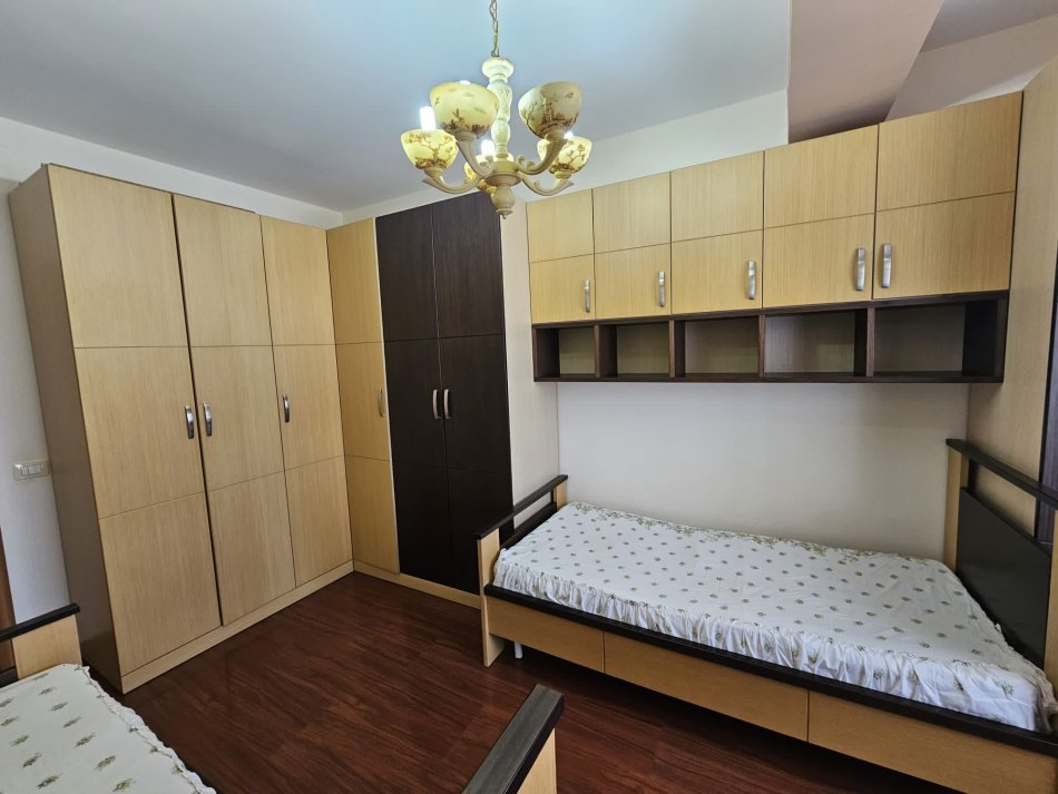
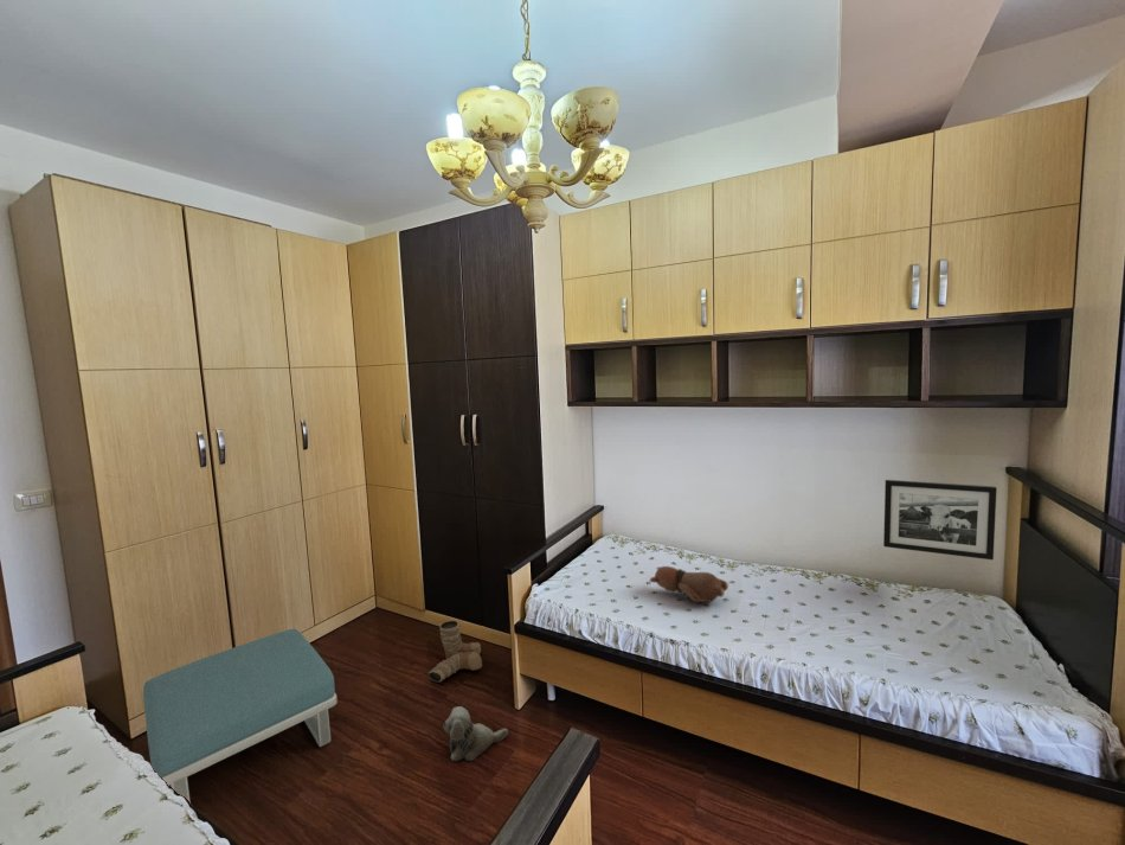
+ picture frame [882,479,997,561]
+ footstool [142,628,339,805]
+ teddy bear [649,565,729,603]
+ boots [427,620,483,684]
+ plush toy [443,705,509,762]
